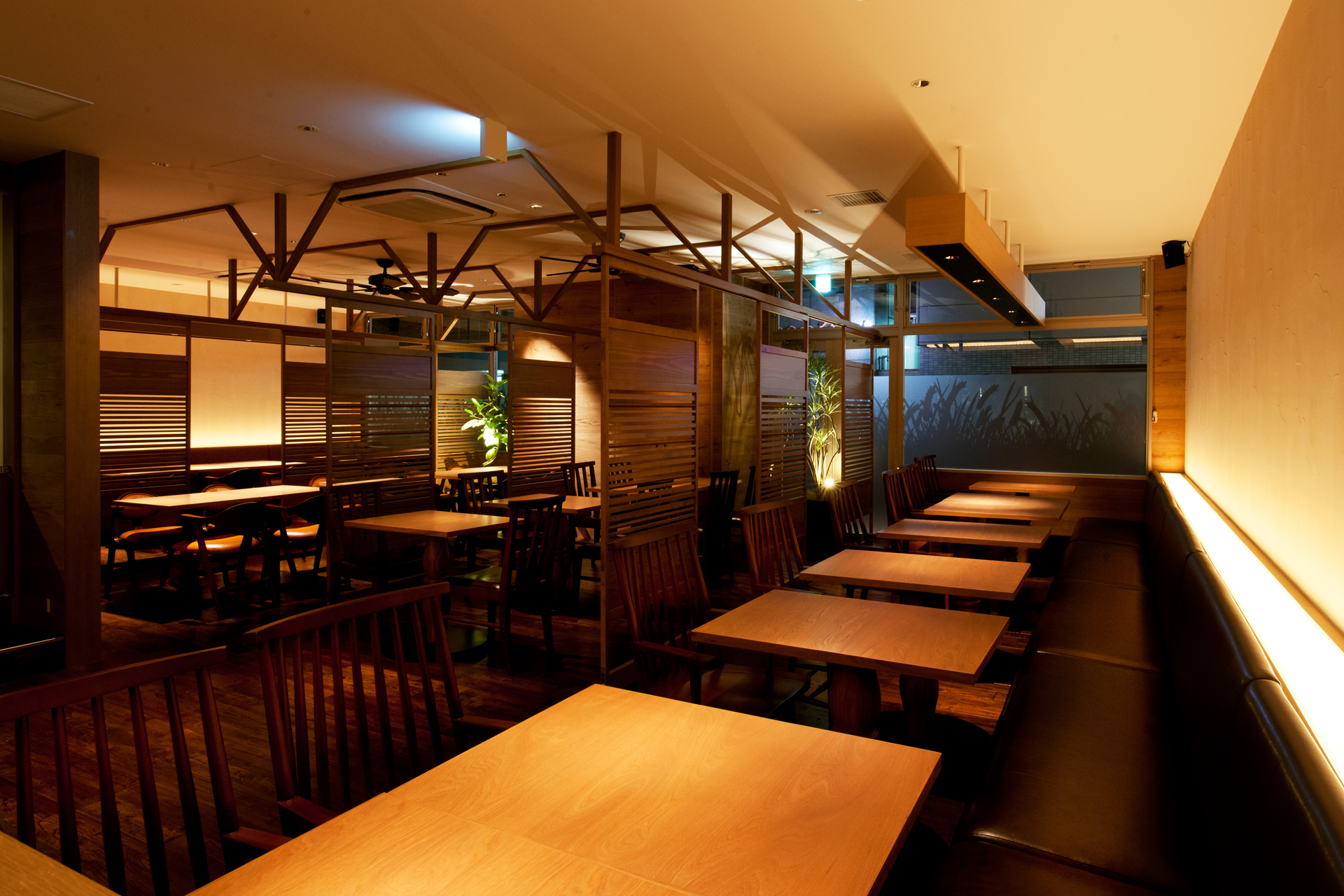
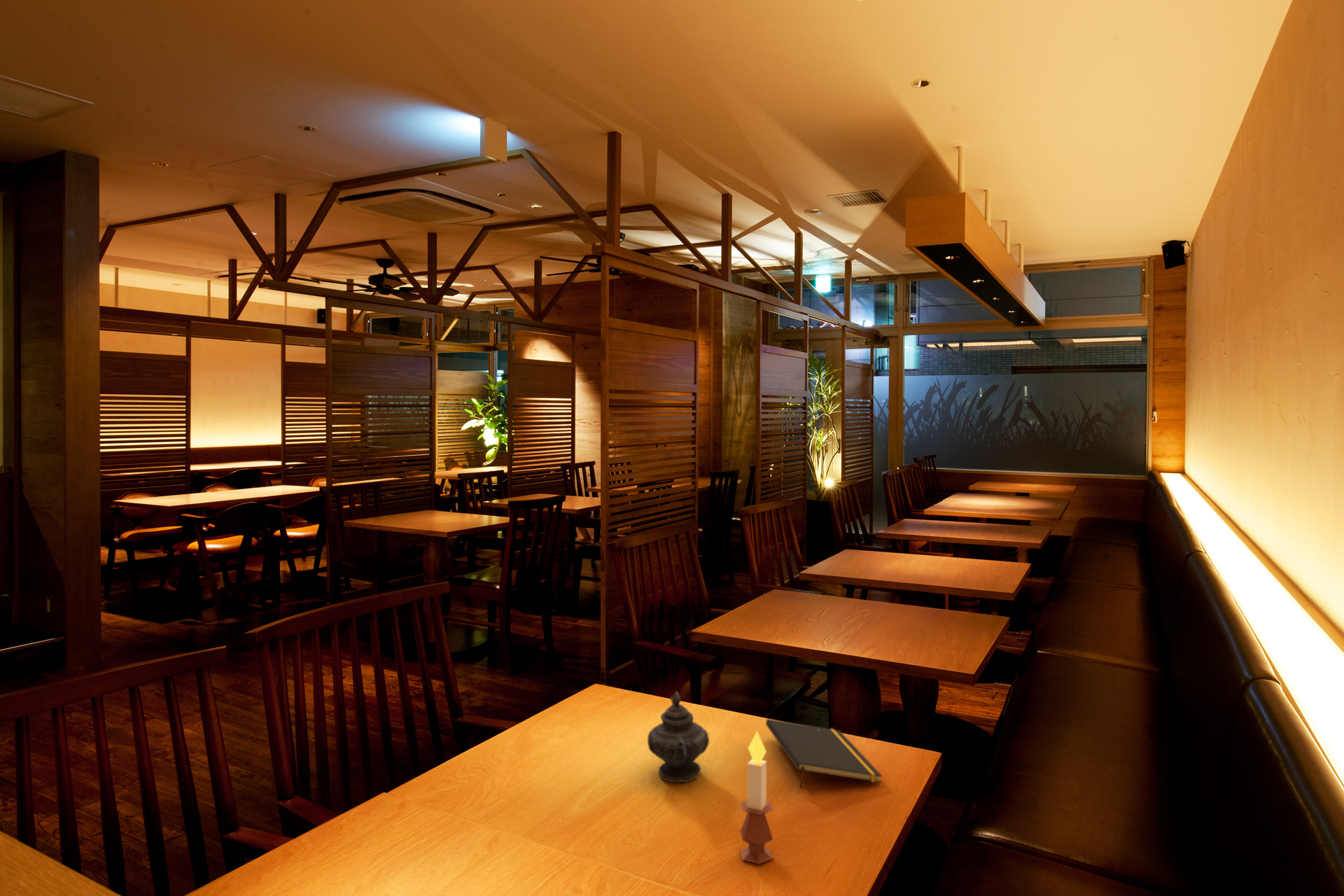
+ notepad [765,718,883,790]
+ teapot [647,691,710,783]
+ candle [739,730,774,865]
